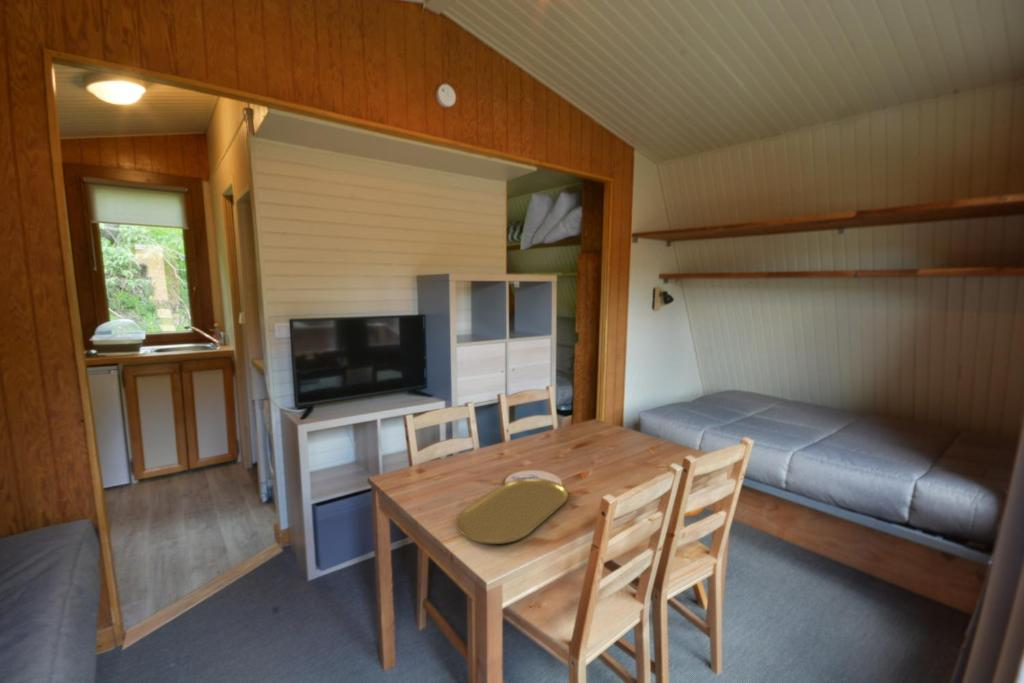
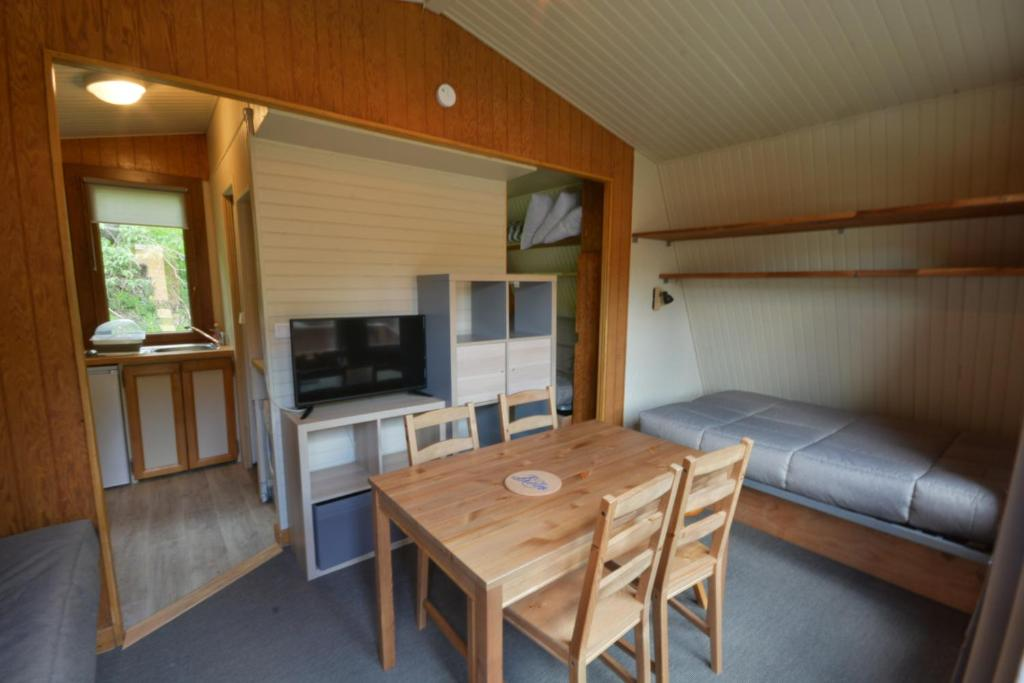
- placemat [455,477,569,545]
